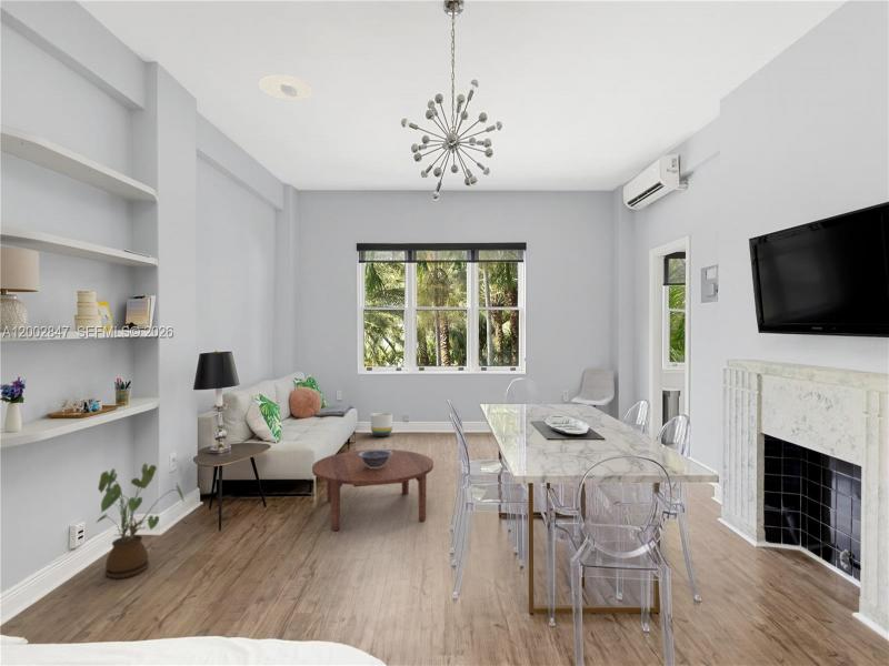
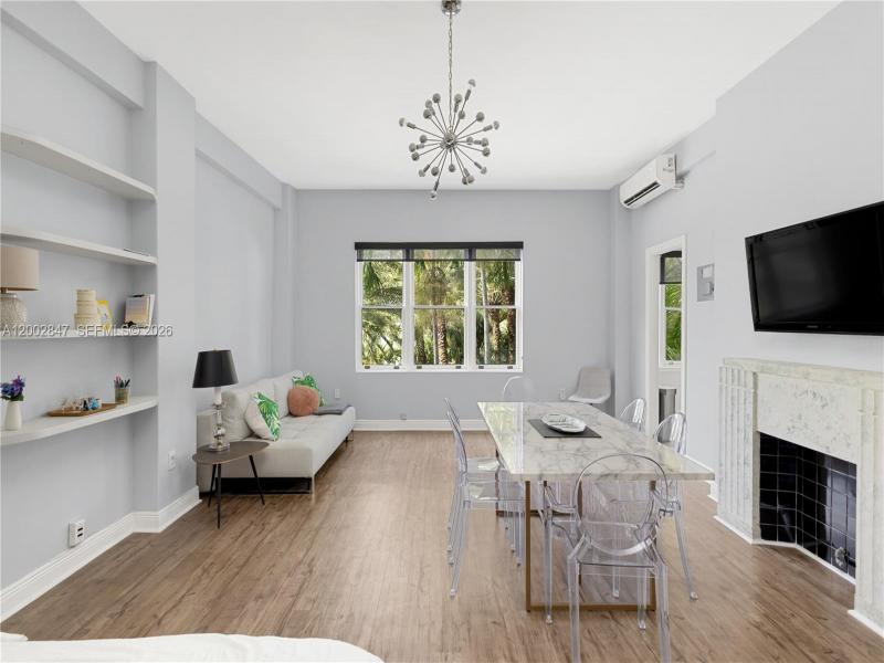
- coffee table [311,448,434,532]
- recessed light [258,74,313,102]
- house plant [96,463,186,579]
- decorative bowl [359,448,392,468]
- planter [370,412,393,437]
